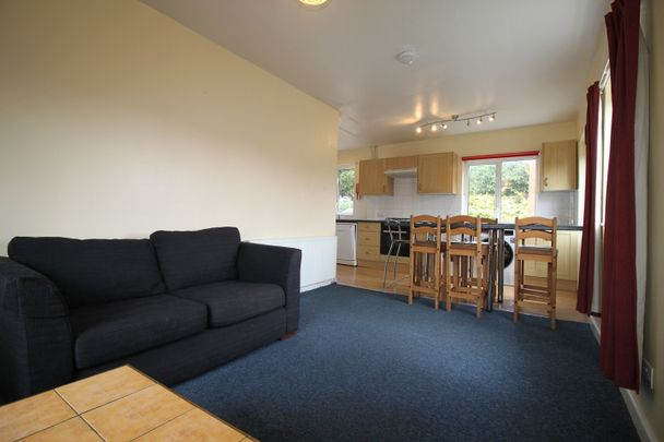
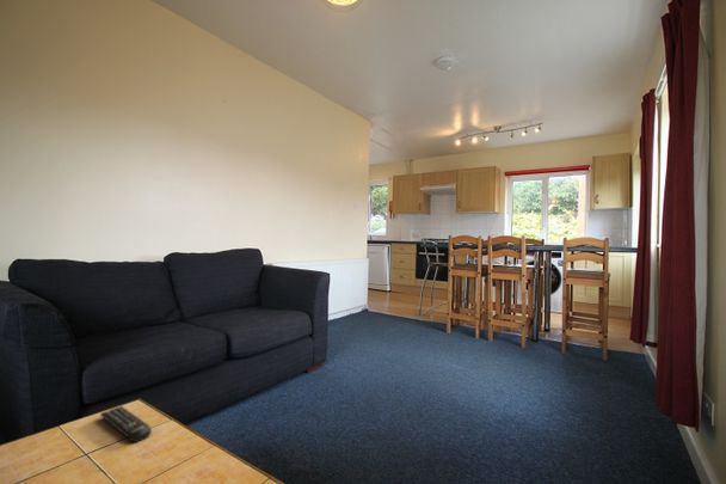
+ remote control [99,405,153,443]
